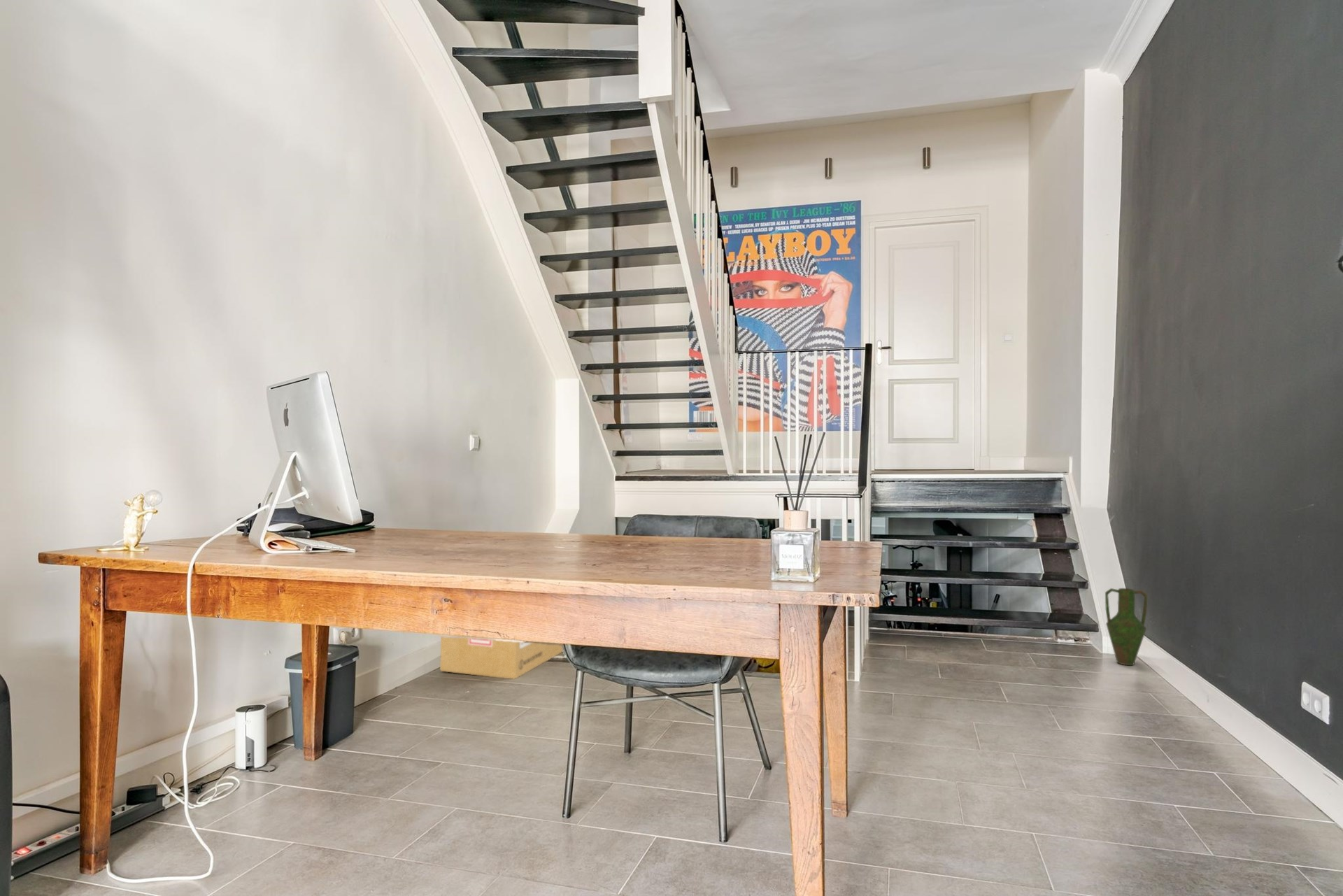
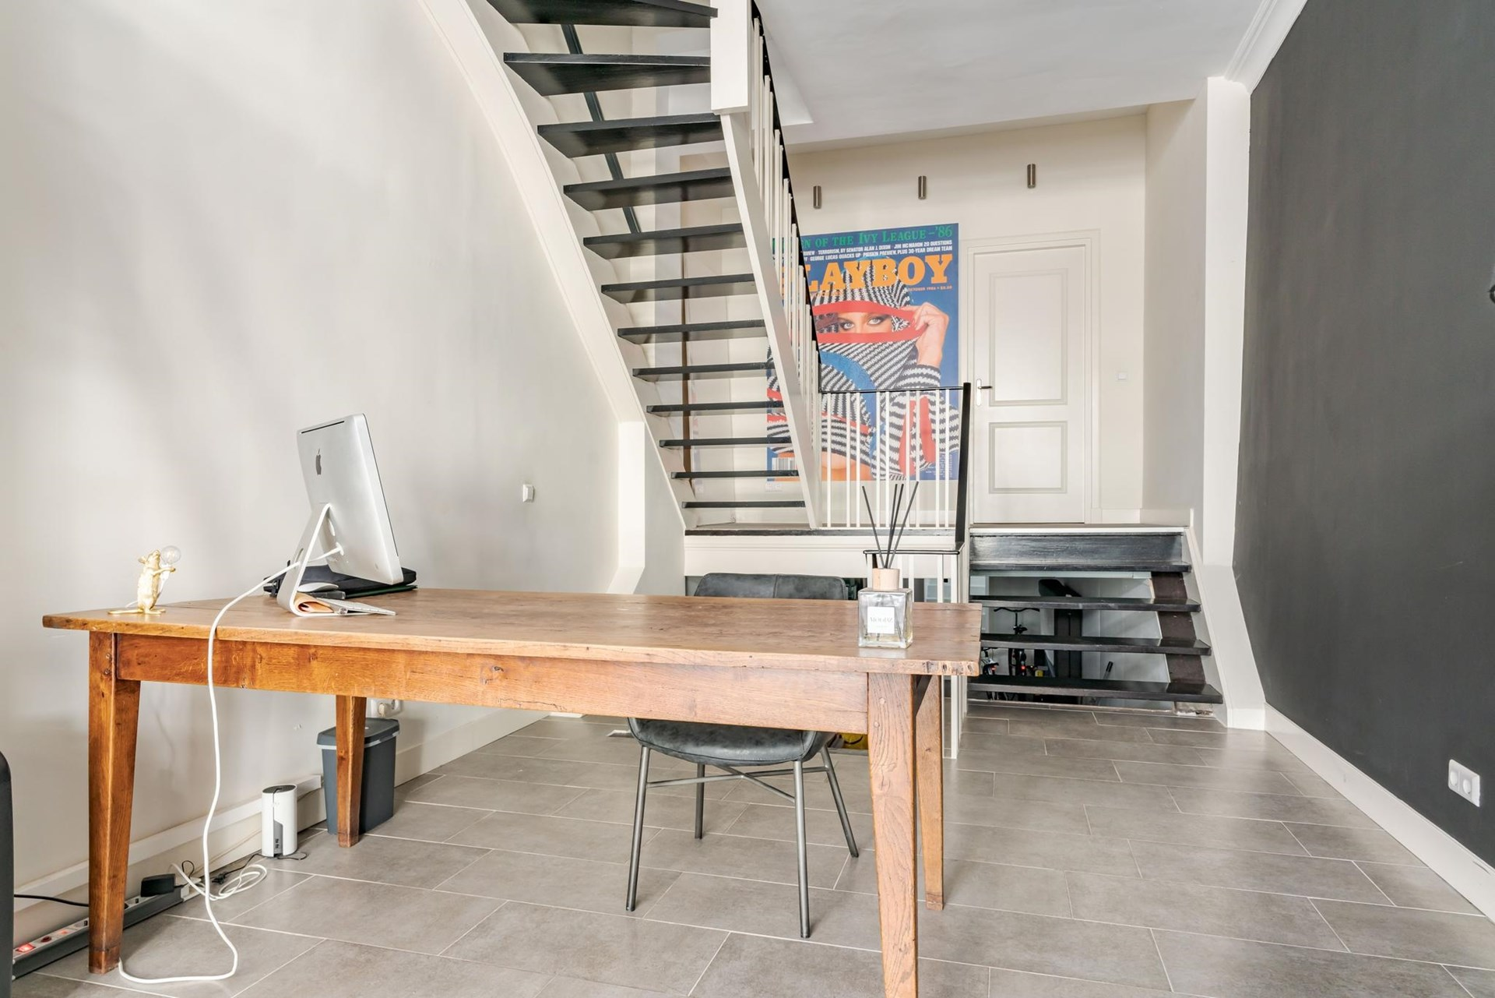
- vase [1104,588,1148,666]
- cardboard box [439,636,563,680]
